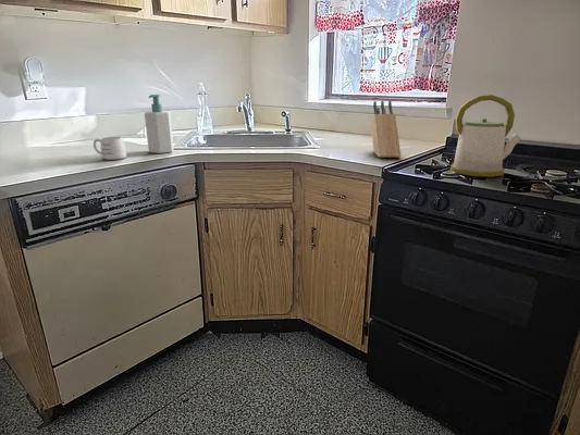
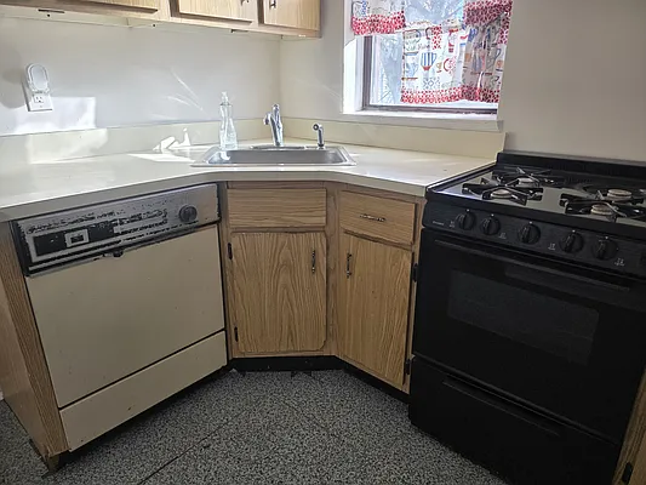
- mug [92,136,127,161]
- soap bottle [144,94,175,154]
- kettle [449,94,522,178]
- knife block [370,99,402,159]
